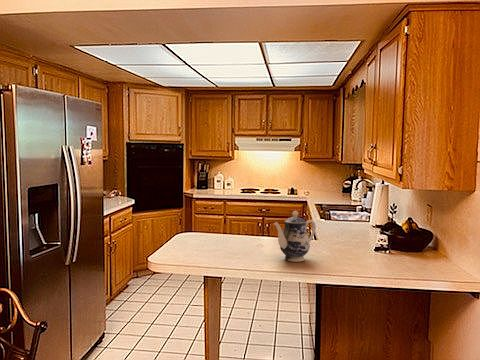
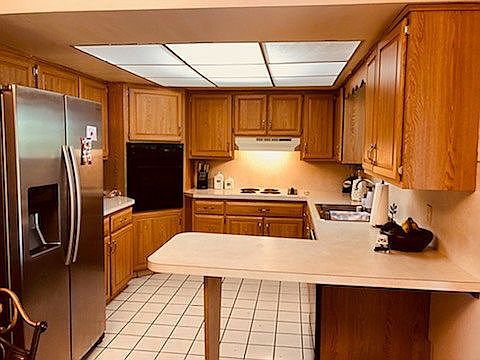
- teapot [273,210,317,263]
